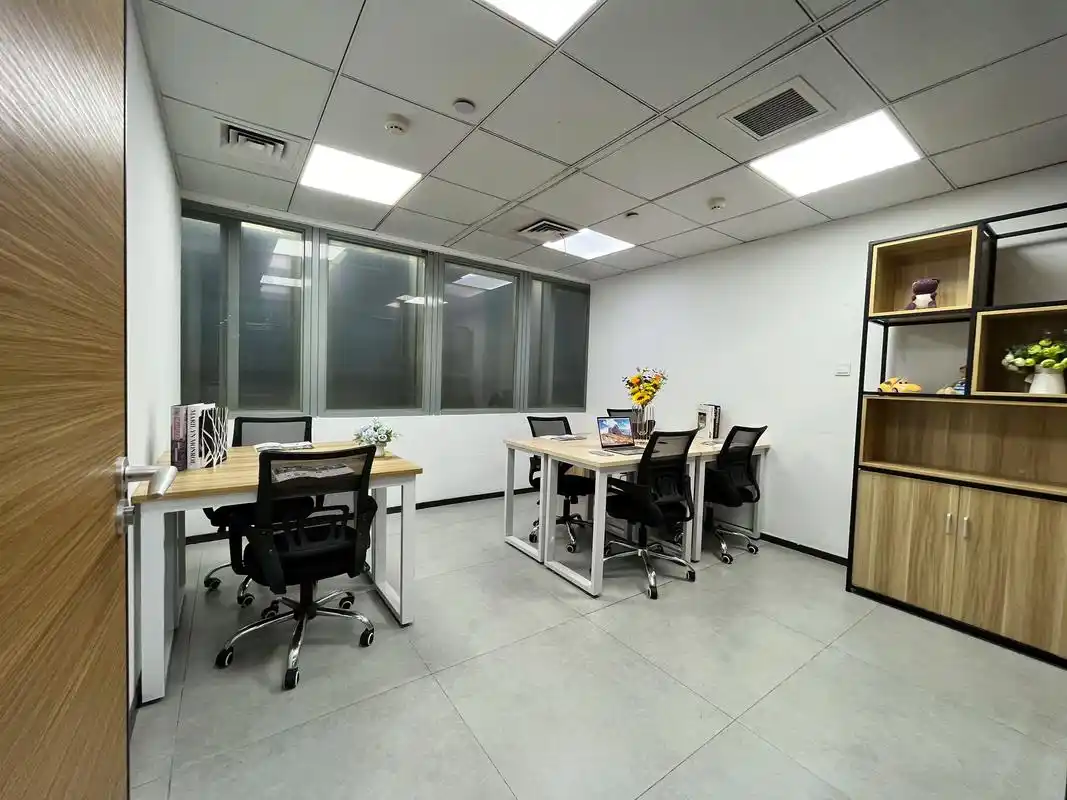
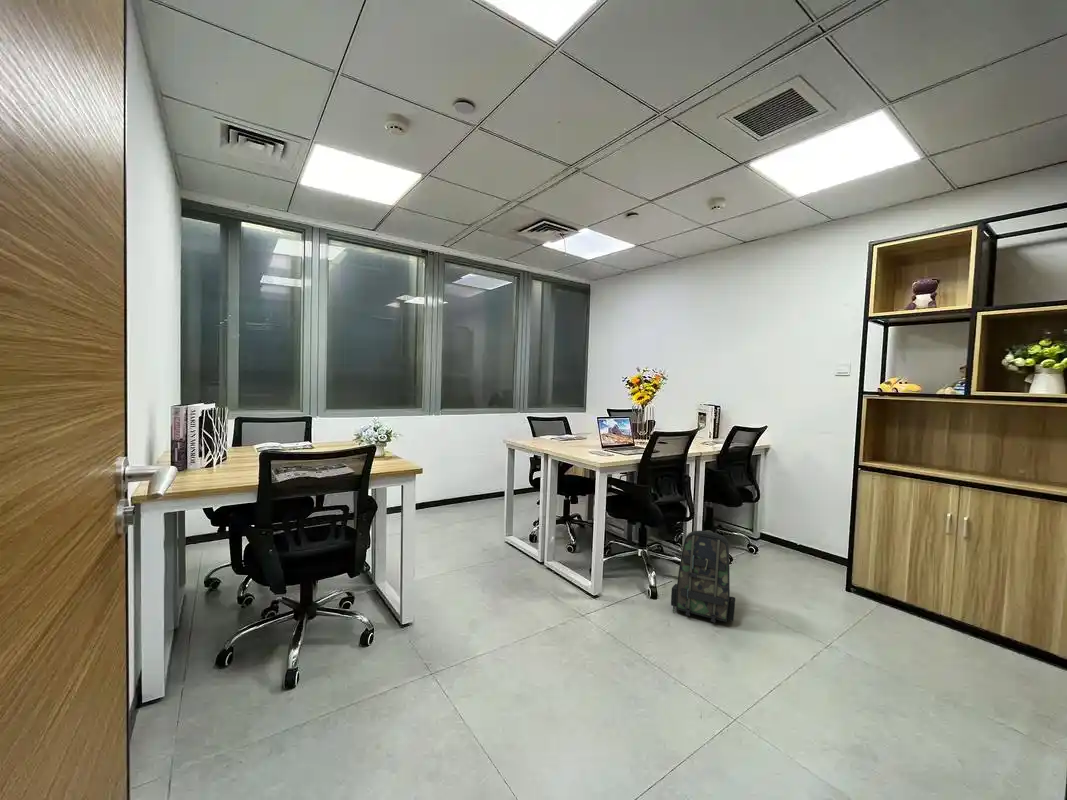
+ backpack [670,529,736,623]
